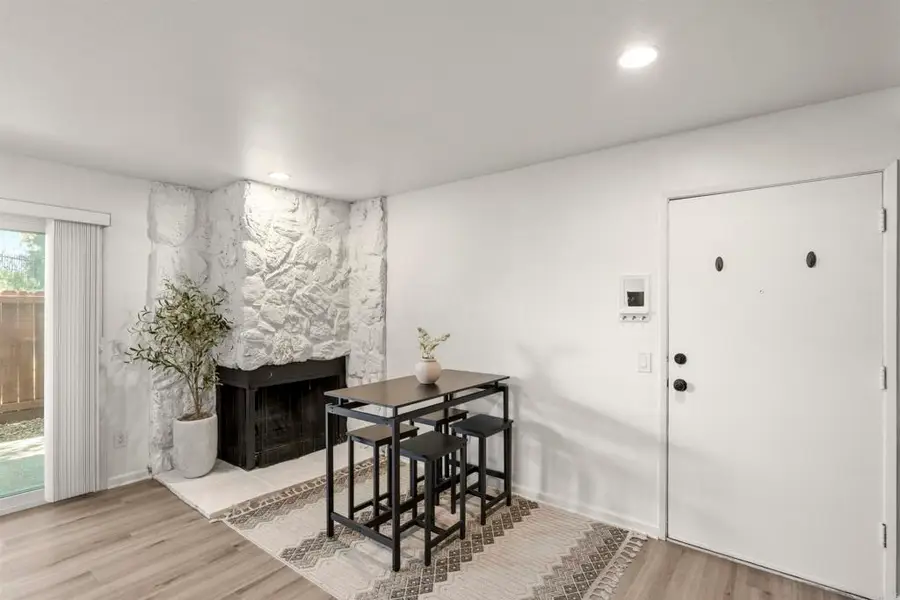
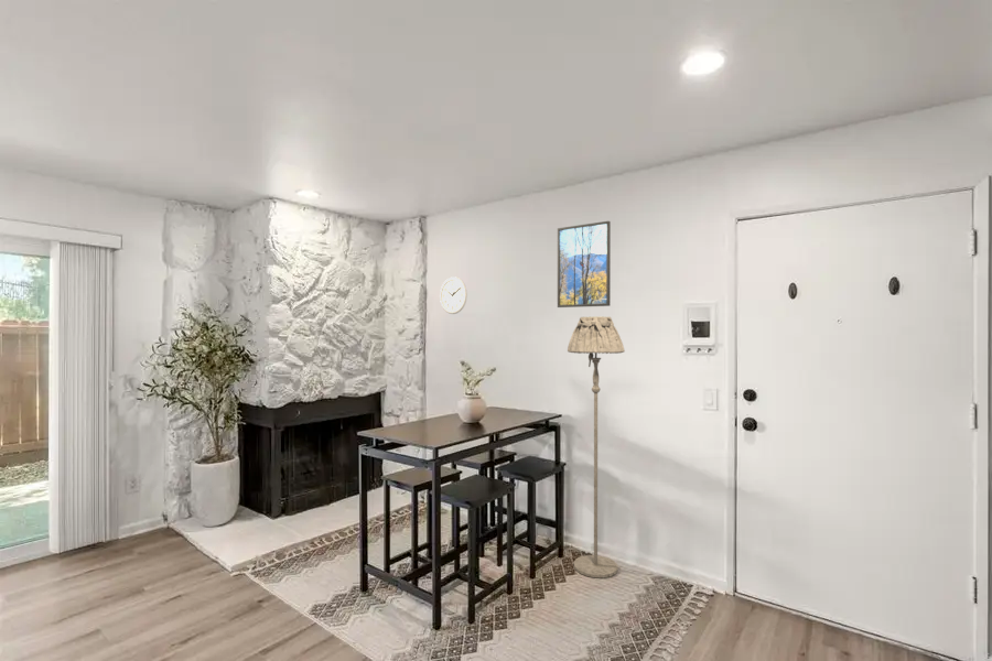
+ wall clock [439,275,468,315]
+ floor lamp [567,315,626,579]
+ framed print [557,220,612,308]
